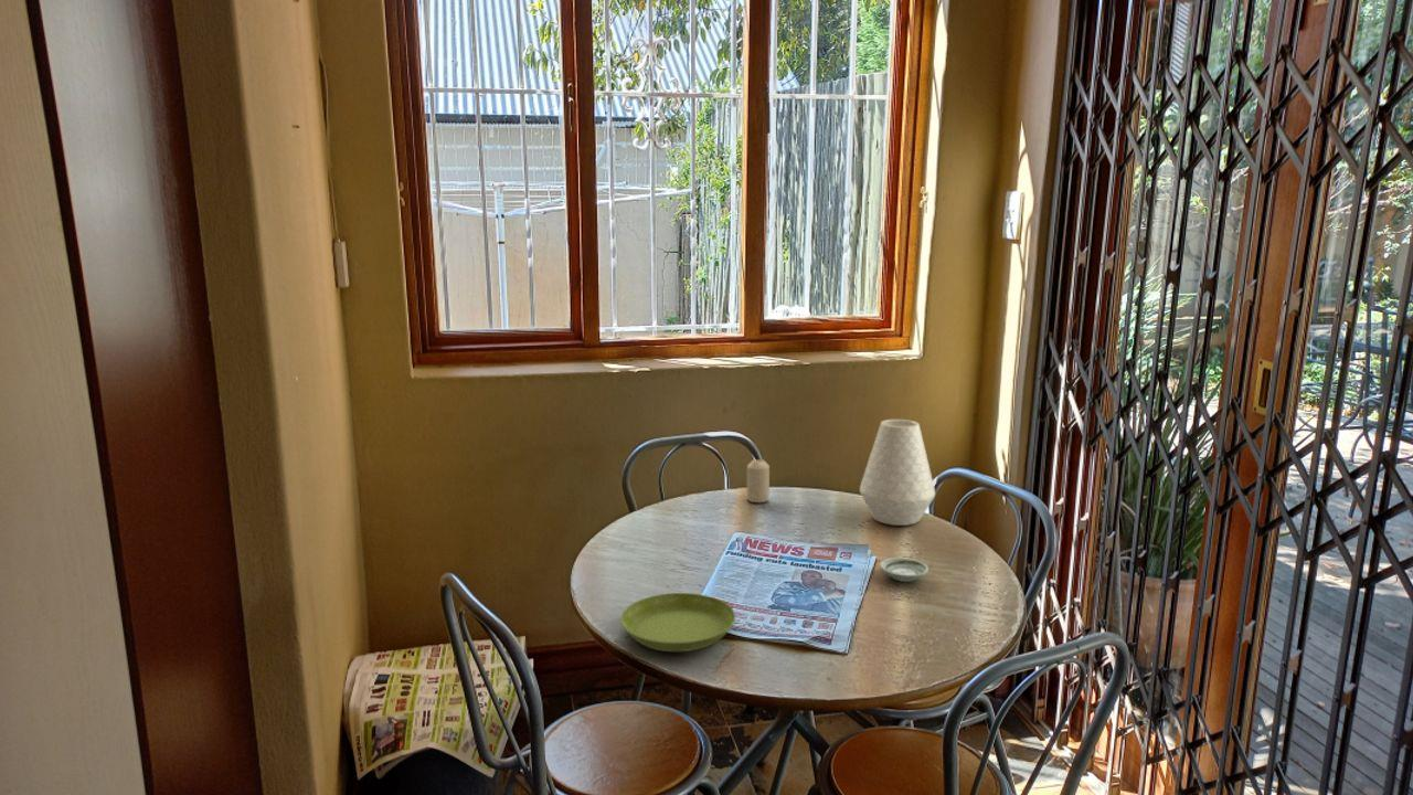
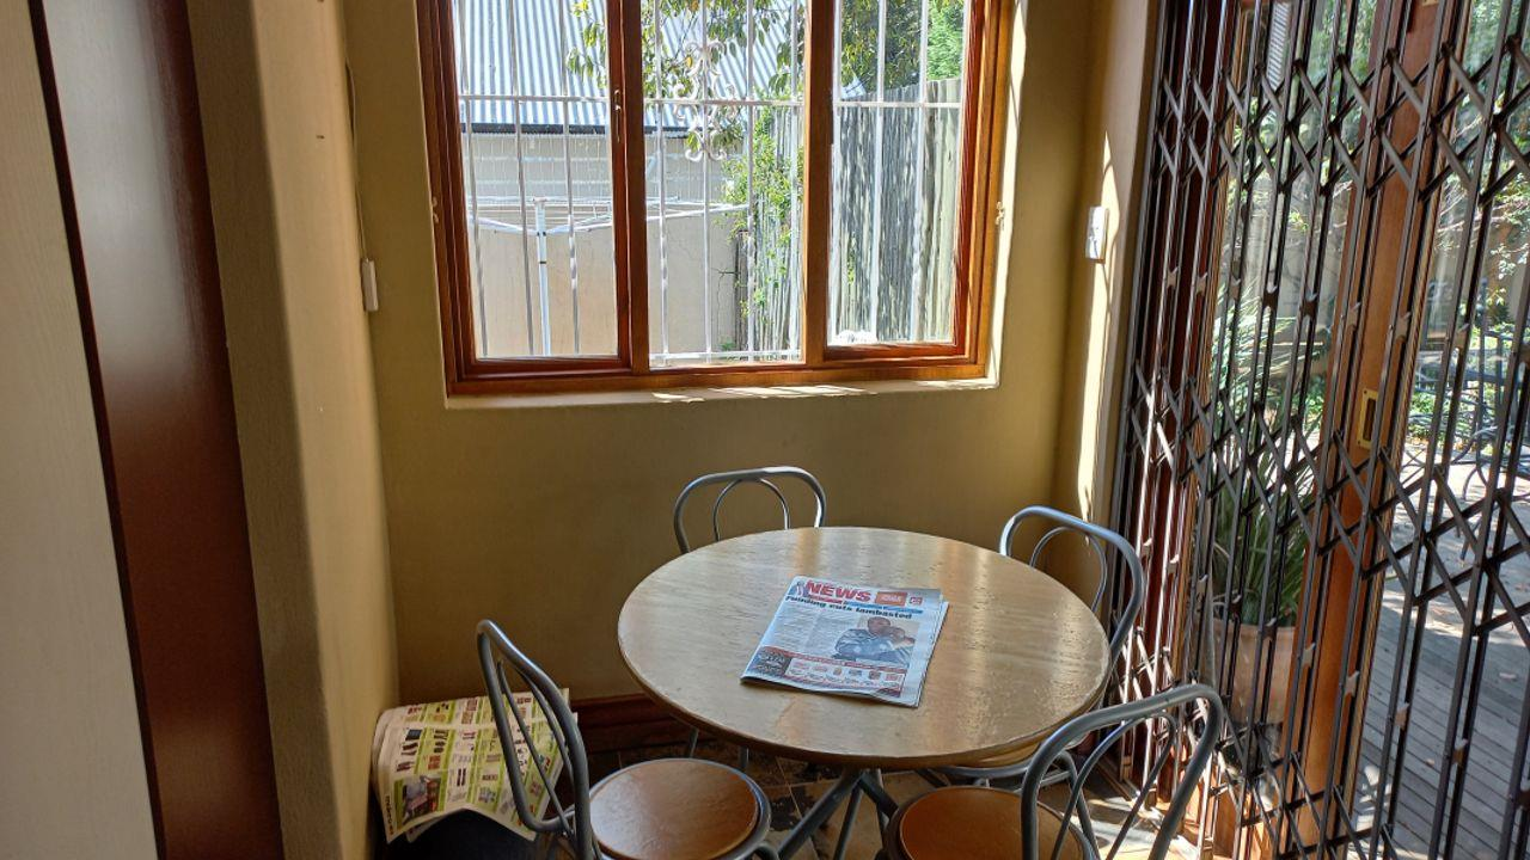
- candle [746,458,771,504]
- saucer [879,556,929,583]
- saucer [619,592,736,653]
- vase [859,418,936,527]
